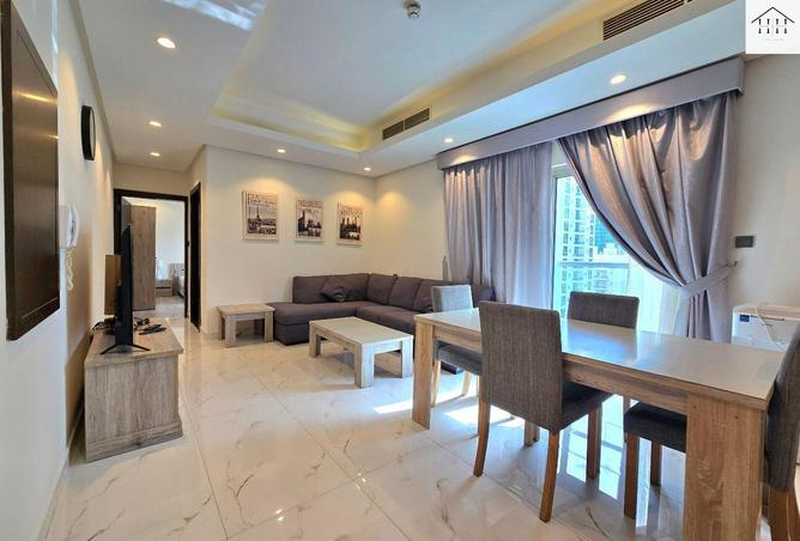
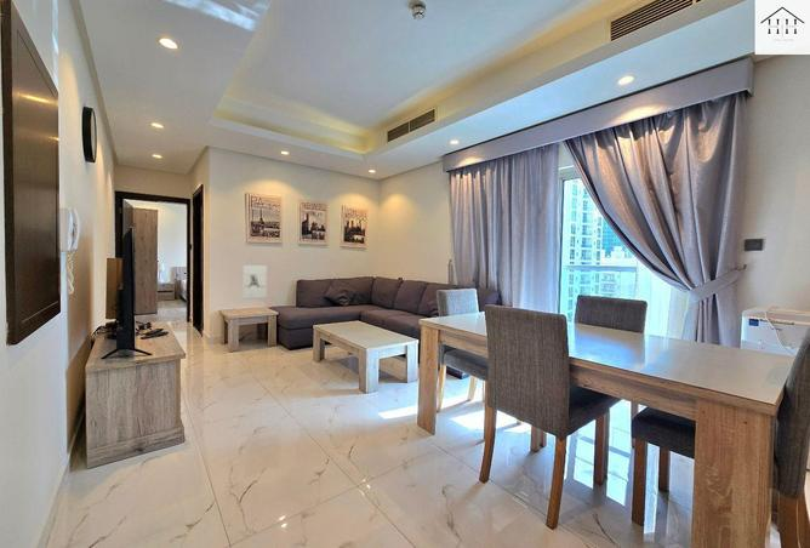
+ wall sculpture [241,264,268,301]
